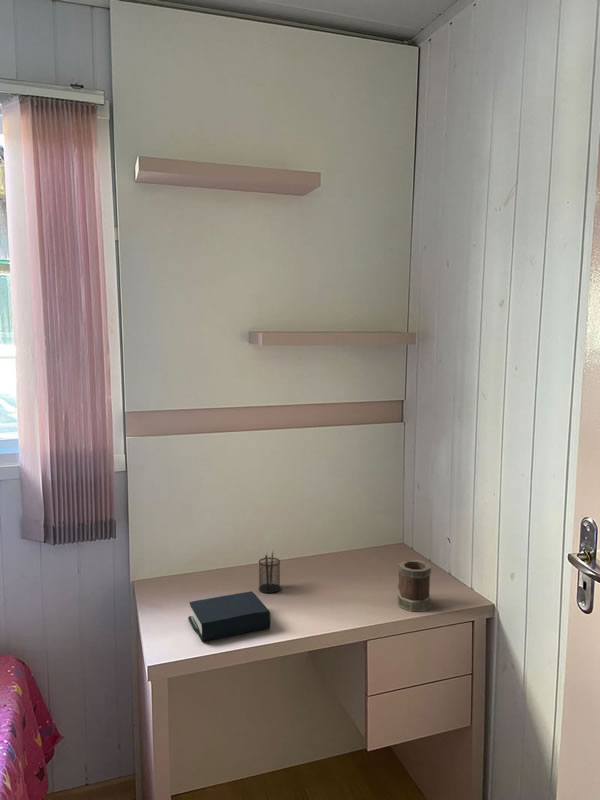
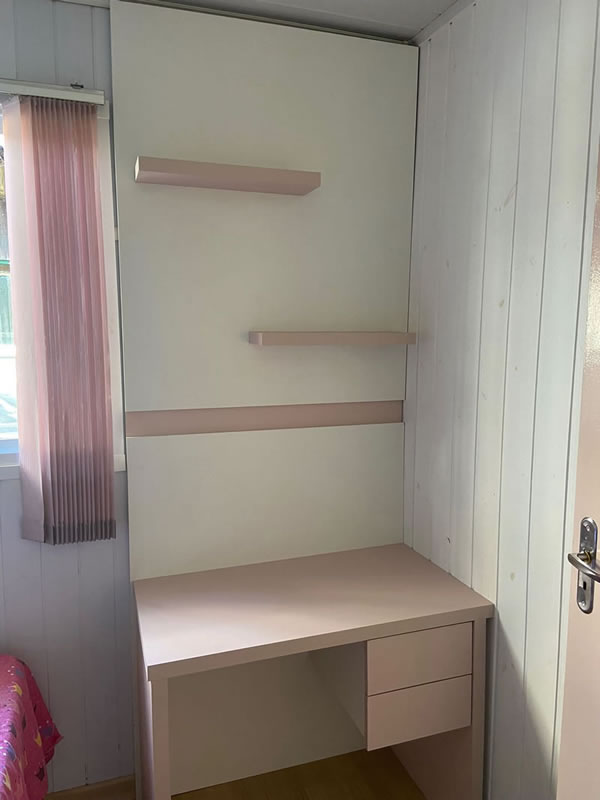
- pencil holder [258,548,281,594]
- mug [396,559,433,612]
- book [187,590,271,642]
